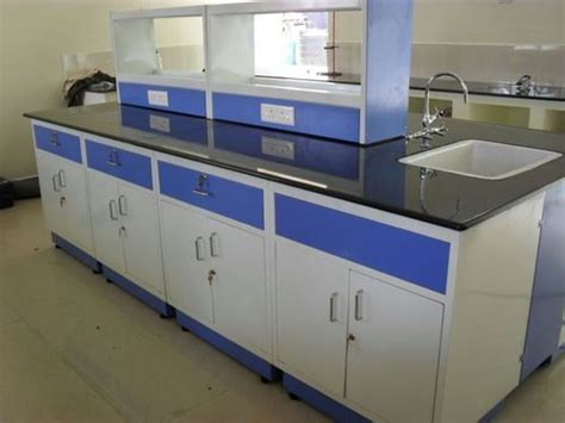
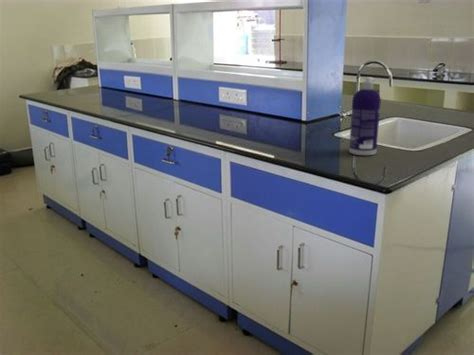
+ spray bottle [348,76,382,156]
